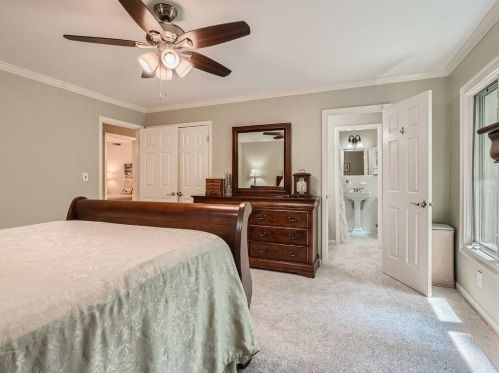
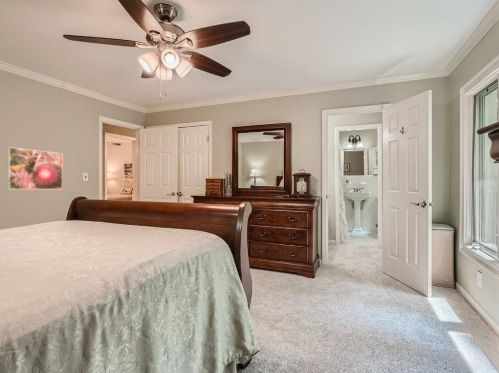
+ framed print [6,146,64,191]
